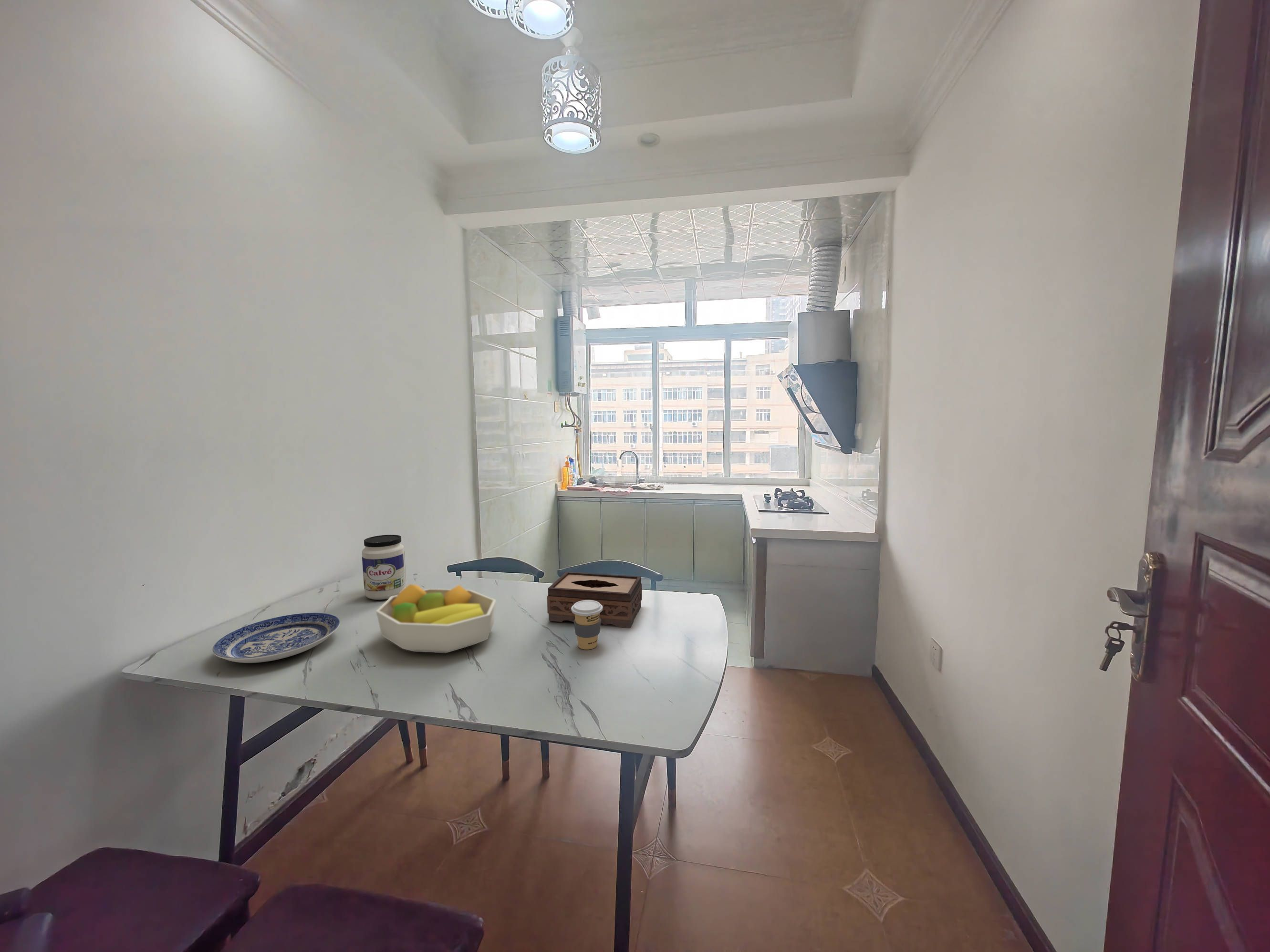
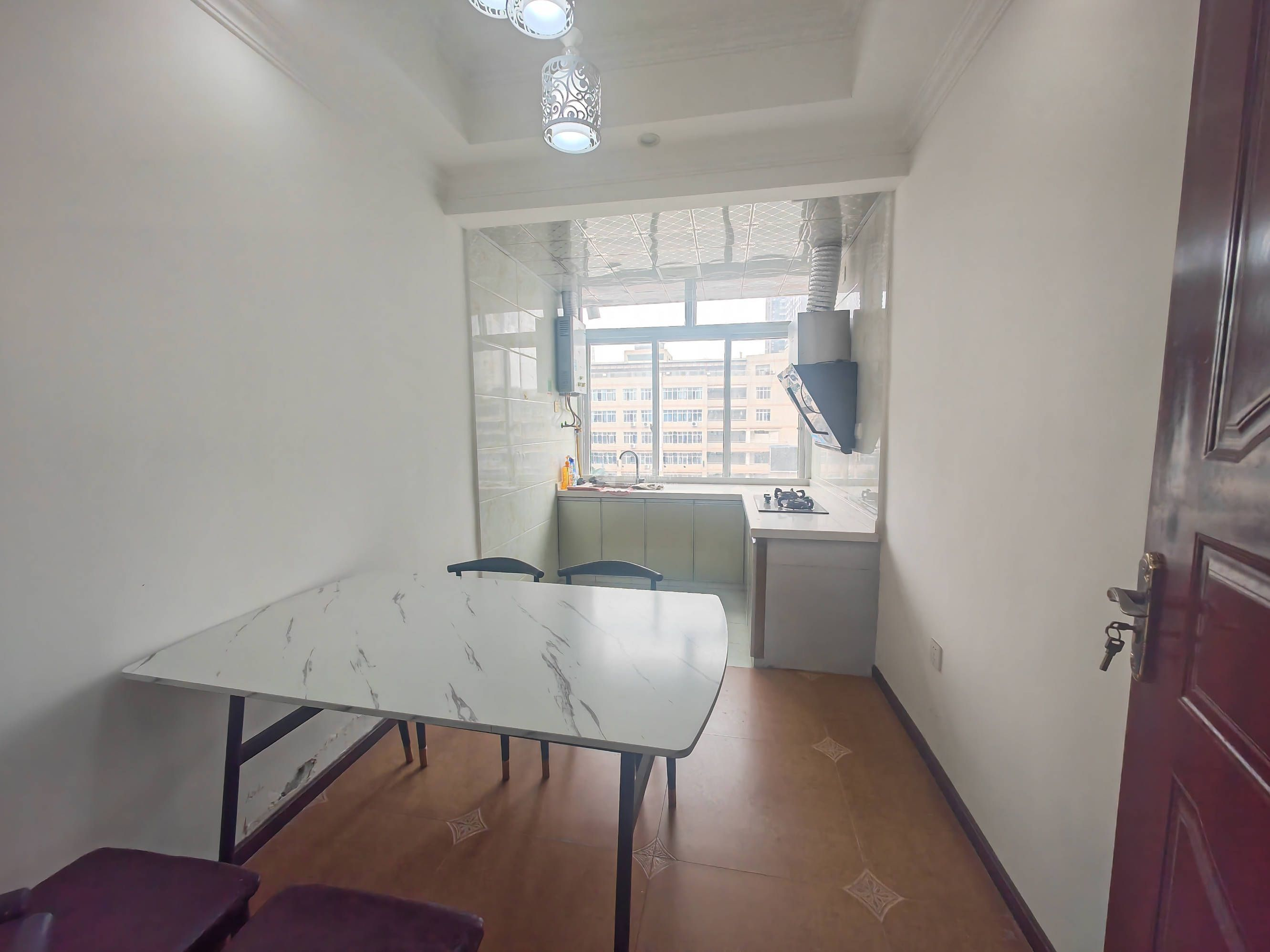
- jar [362,534,406,600]
- fruit bowl [375,584,497,653]
- coffee cup [571,600,603,650]
- tissue box [547,571,643,629]
- plate [212,612,341,663]
